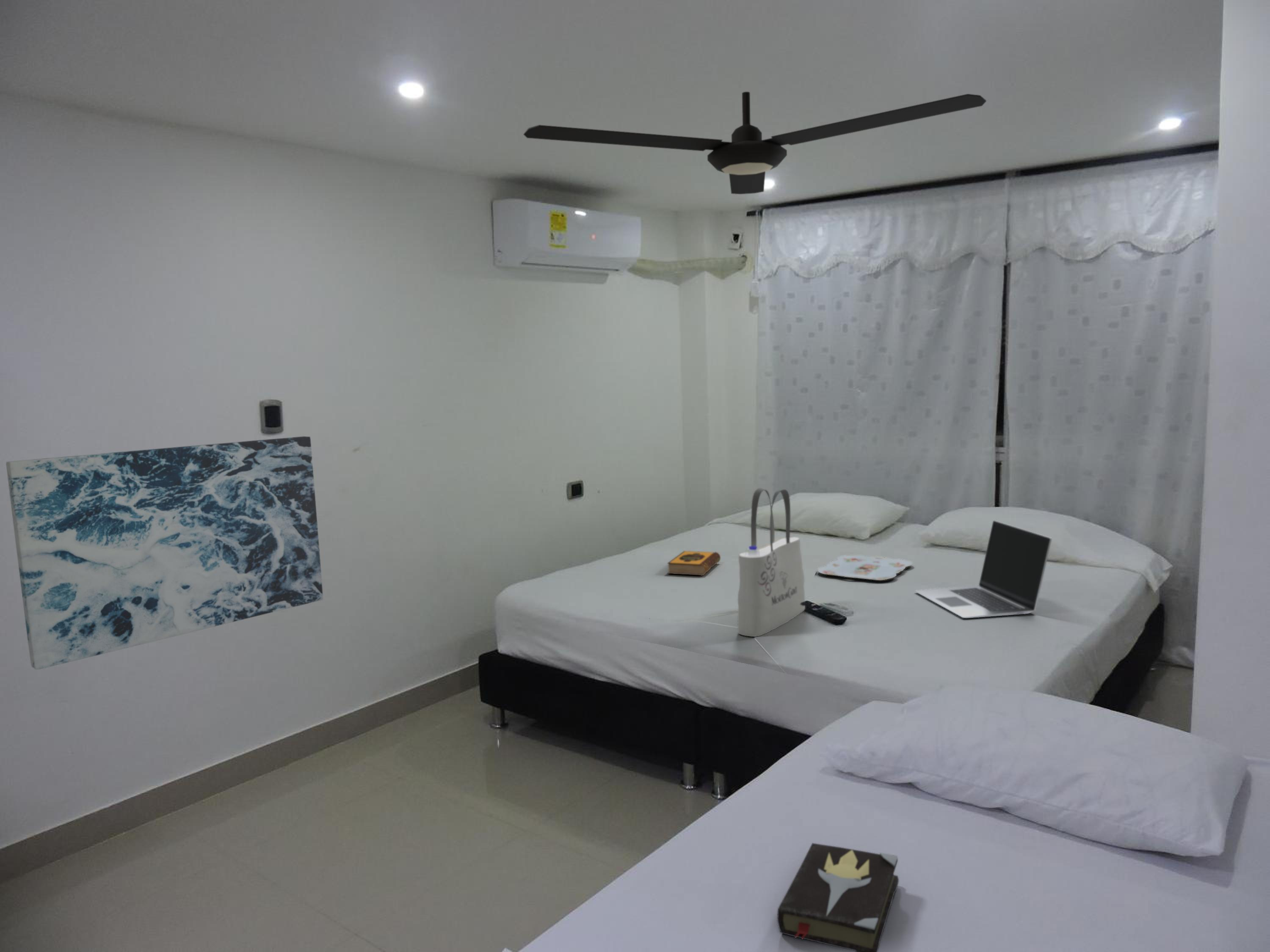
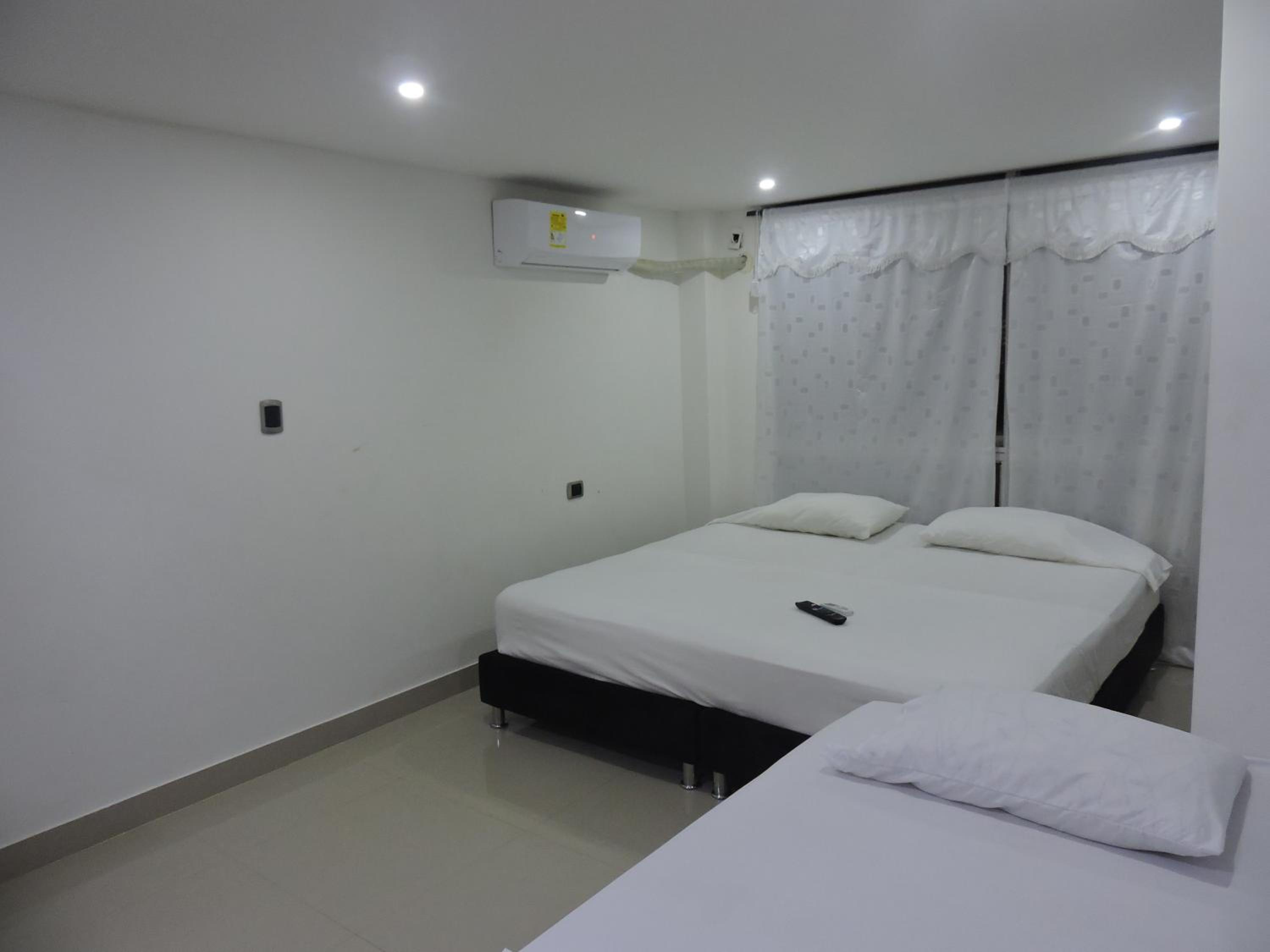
- hardback book [667,550,721,576]
- wall art [6,436,323,670]
- tote bag [737,487,806,637]
- hardback book [777,843,899,952]
- ceiling fan [523,91,987,195]
- serving tray [817,555,913,581]
- laptop [915,520,1052,619]
